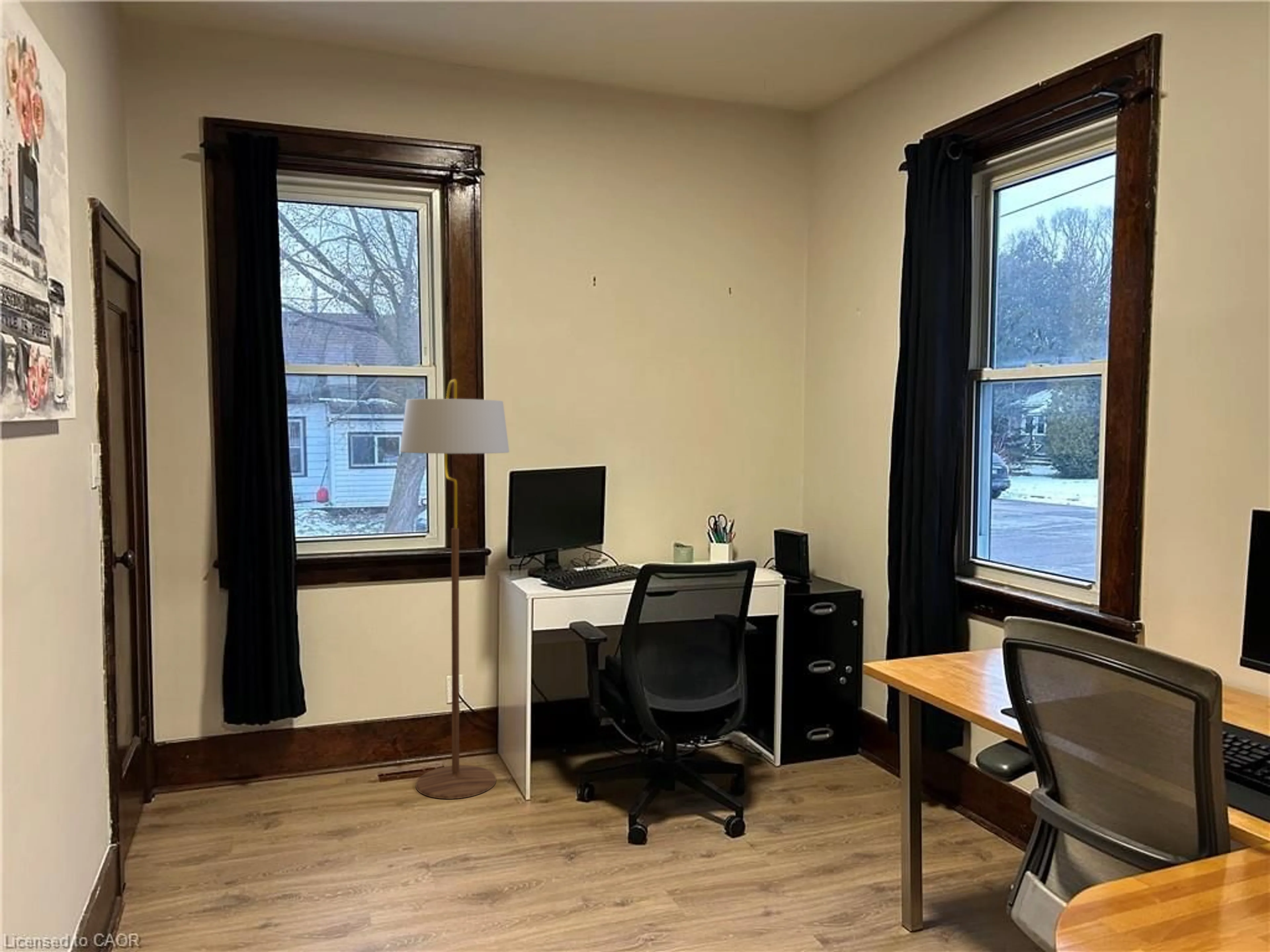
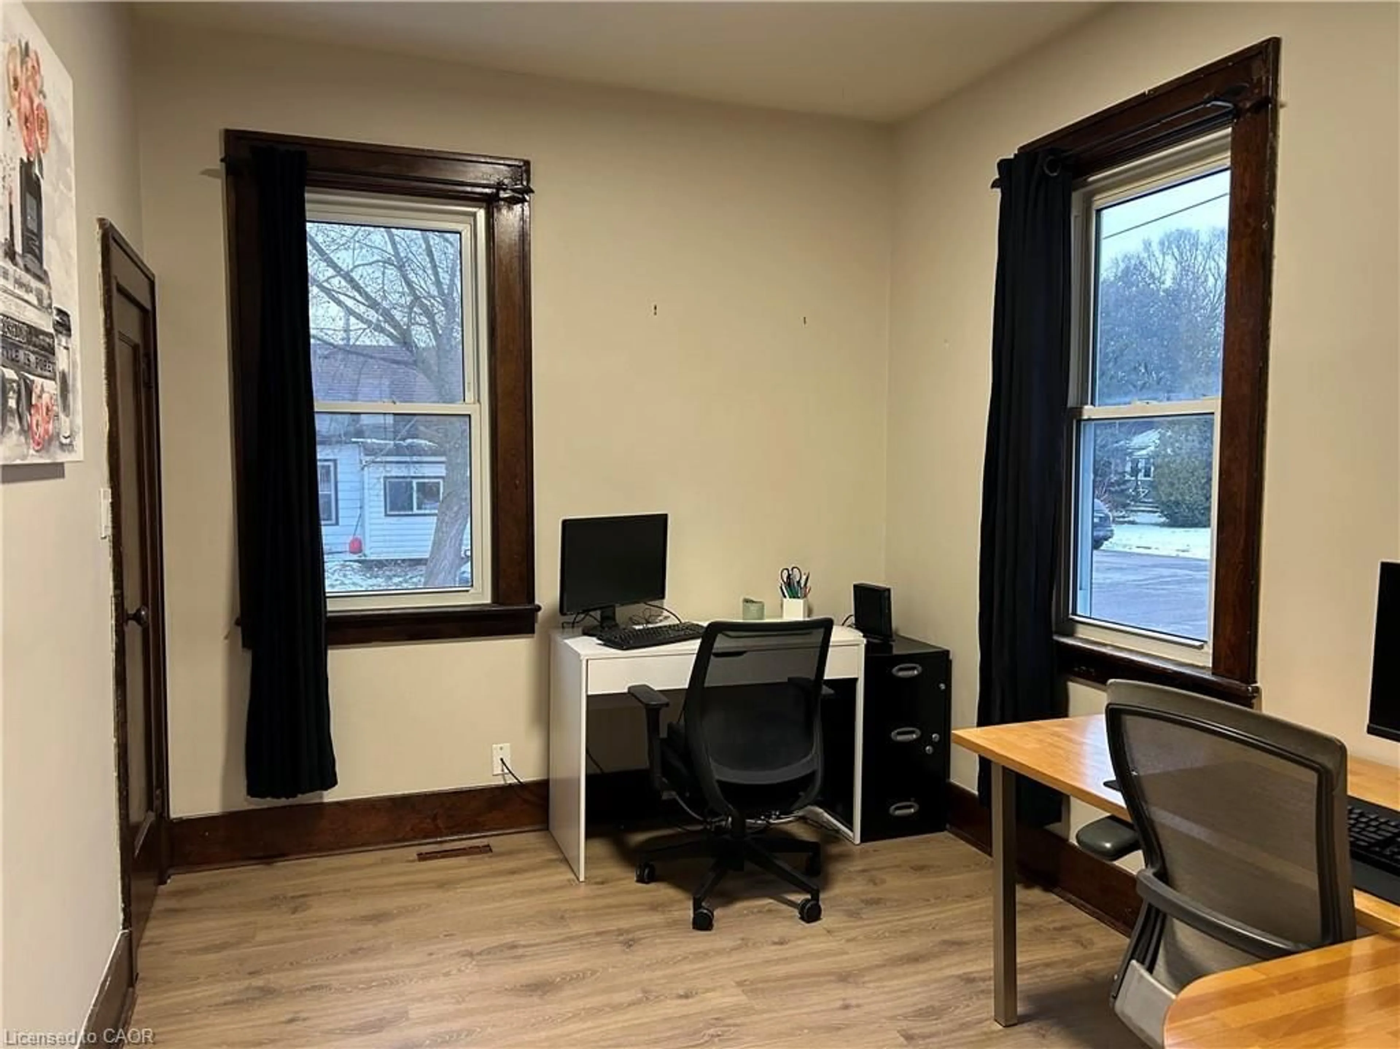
- floor lamp [400,378,510,799]
